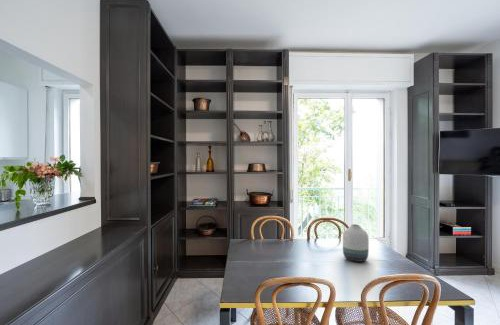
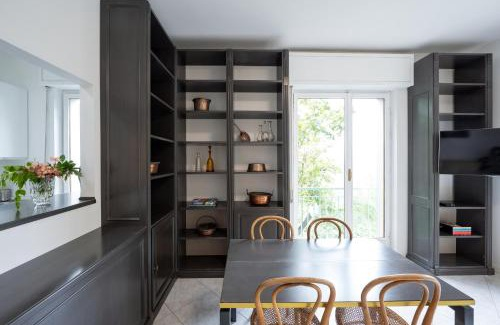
- vase [342,223,370,263]
